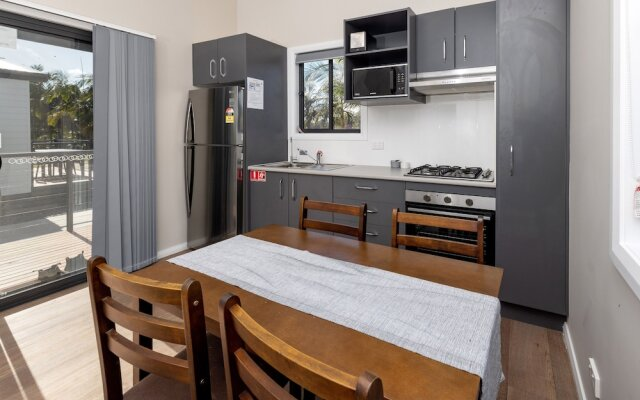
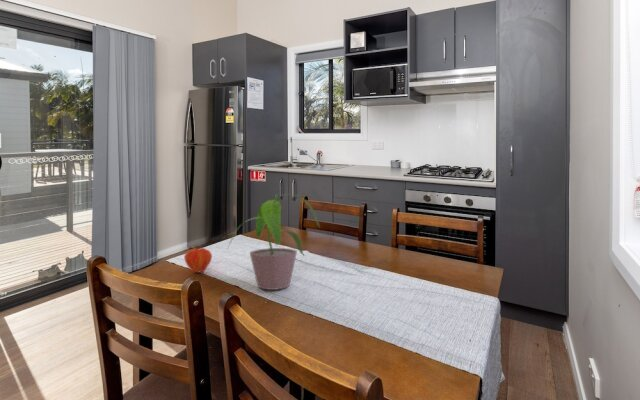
+ potted plant [227,193,321,291]
+ fruit [183,244,213,274]
